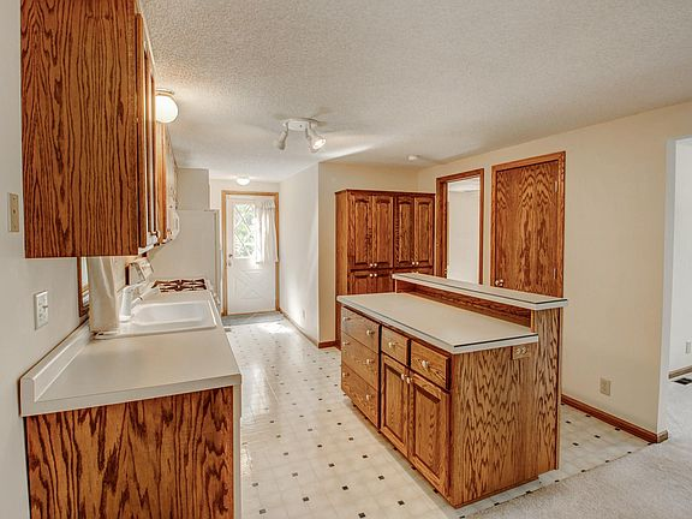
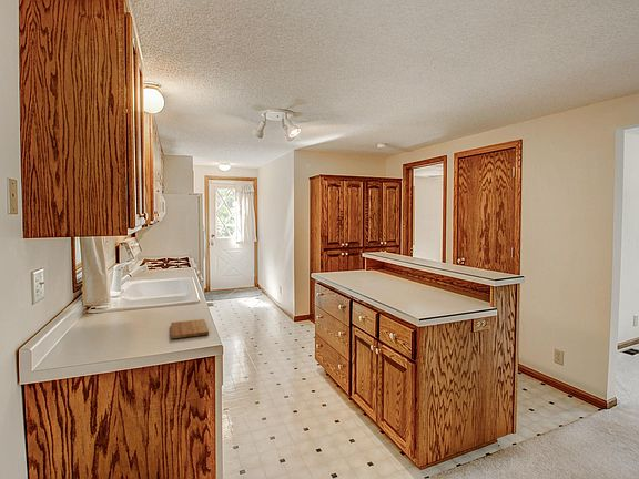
+ cutting board [170,318,210,339]
